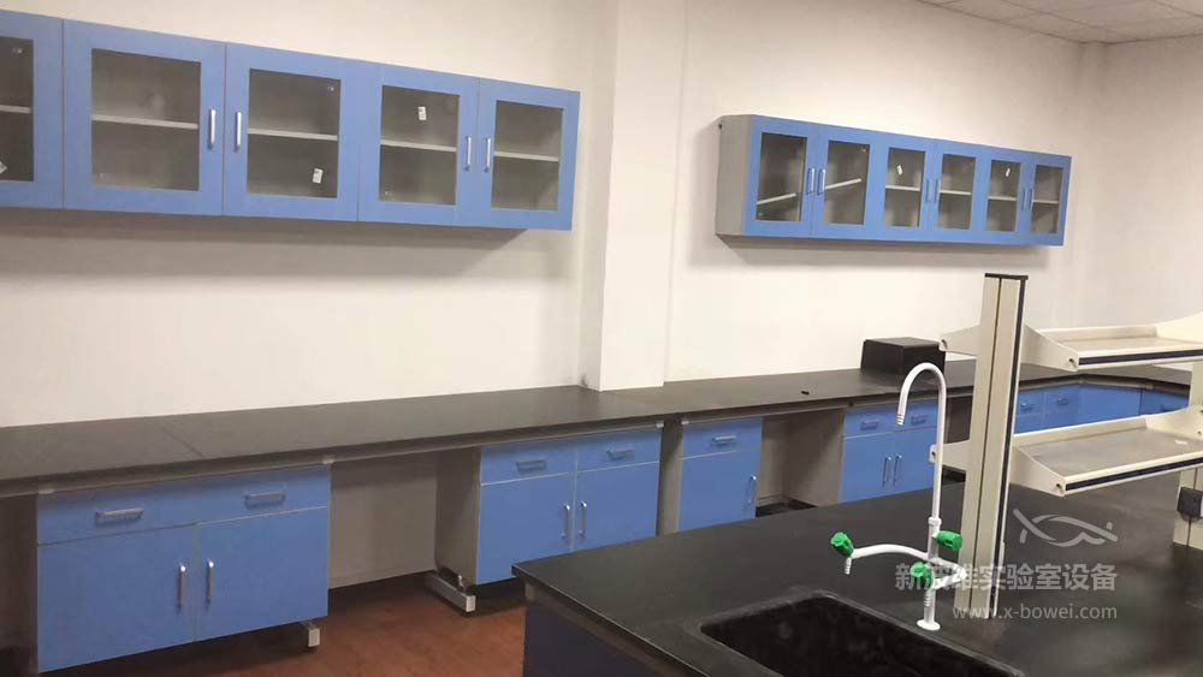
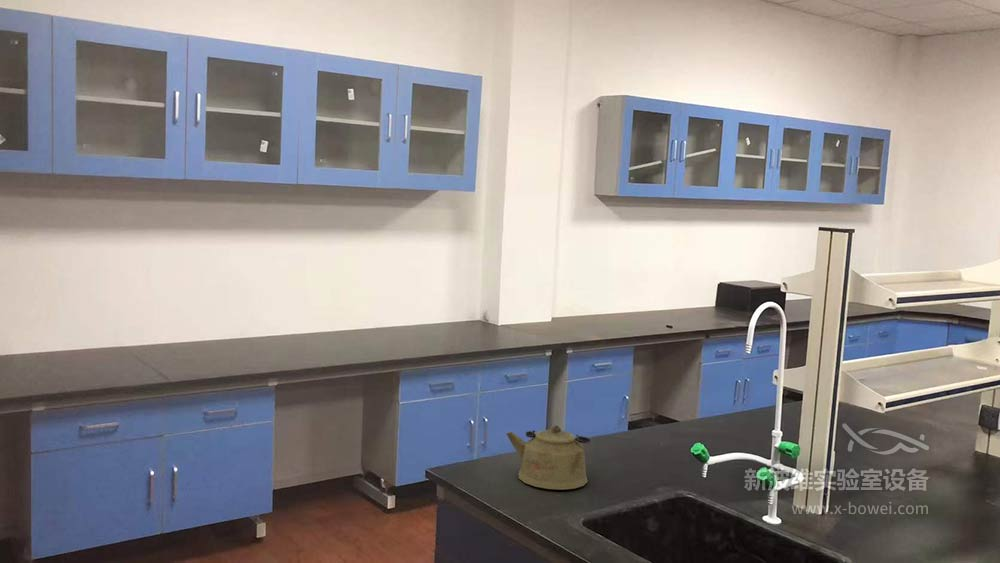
+ kettle [505,424,591,491]
